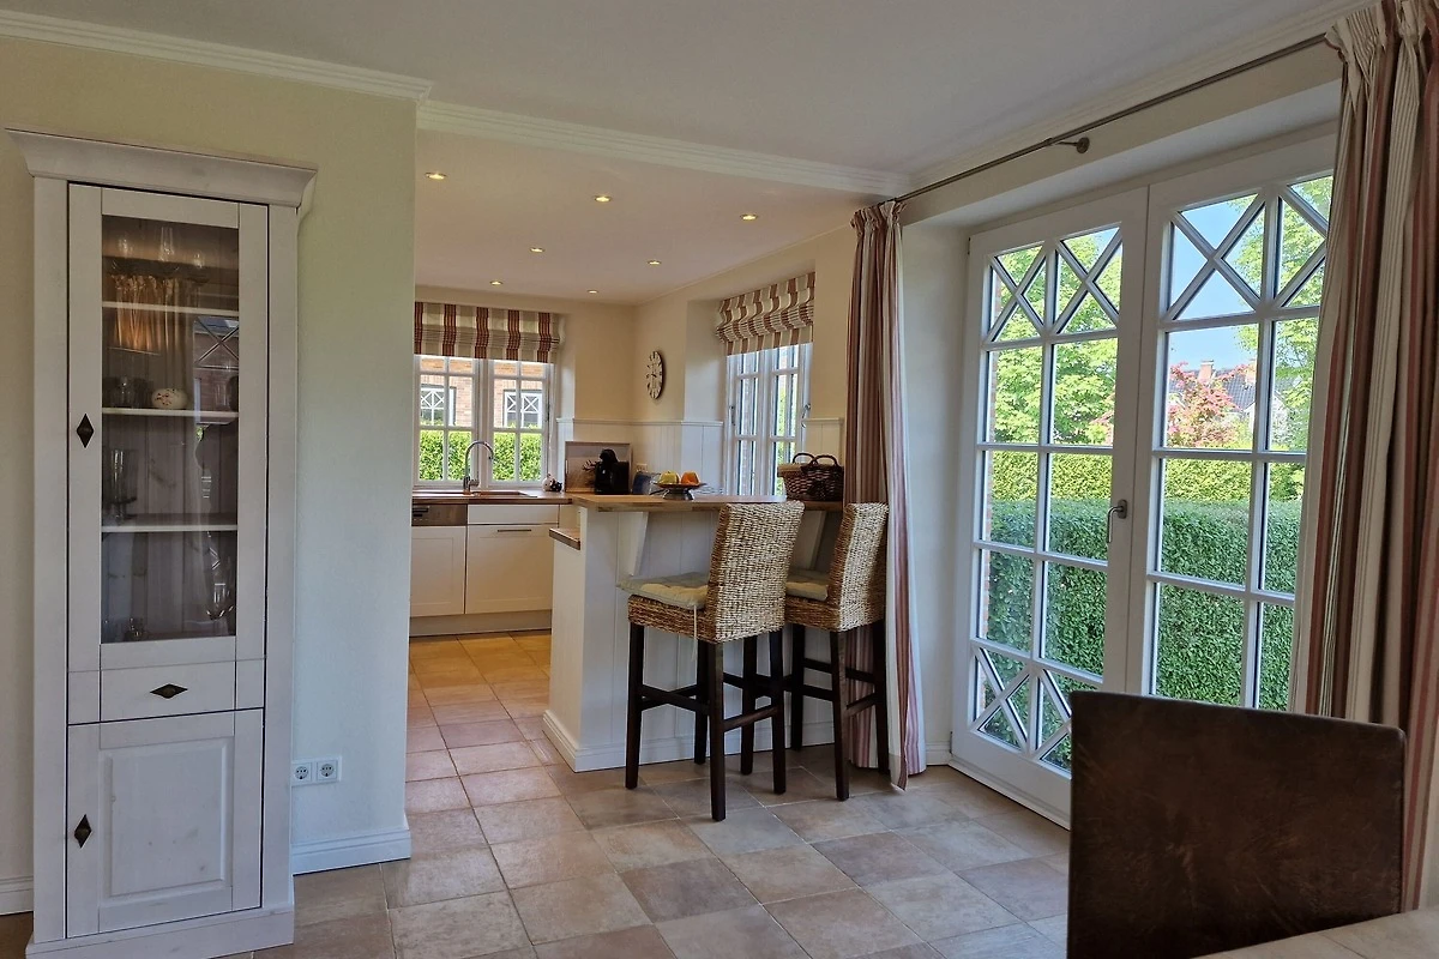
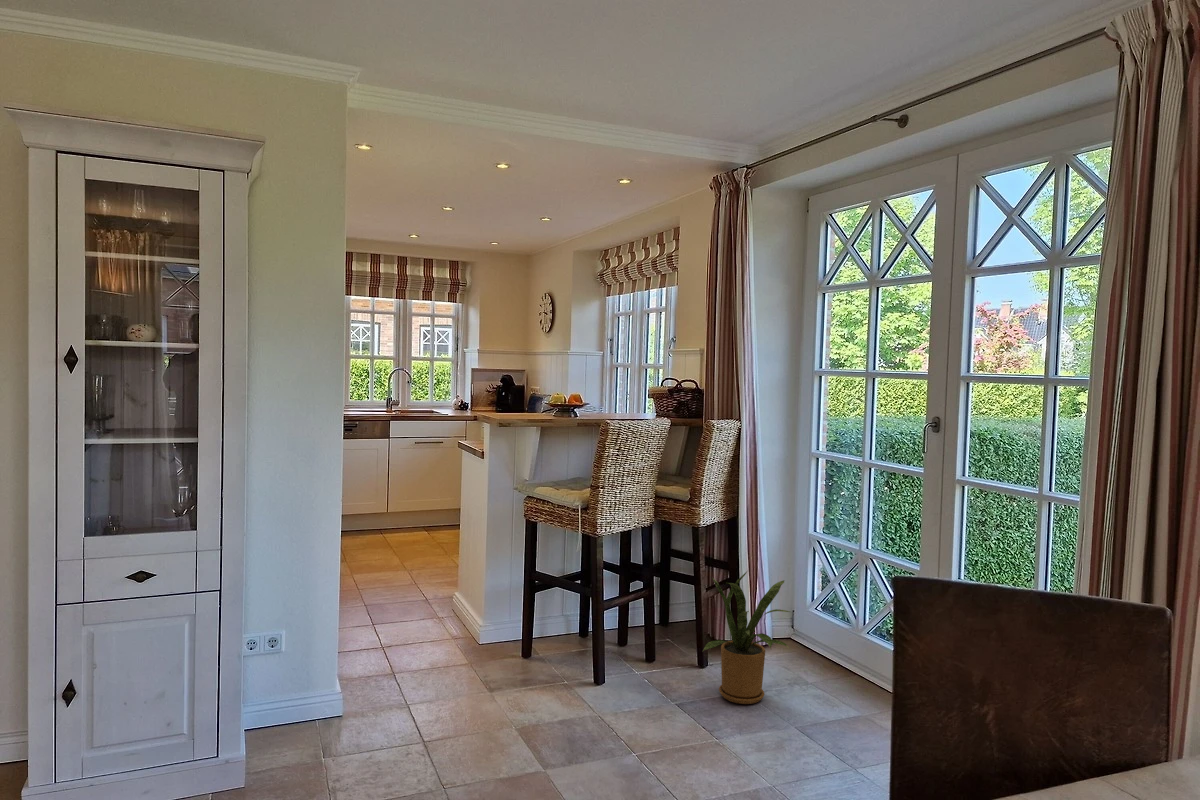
+ house plant [702,571,791,705]
